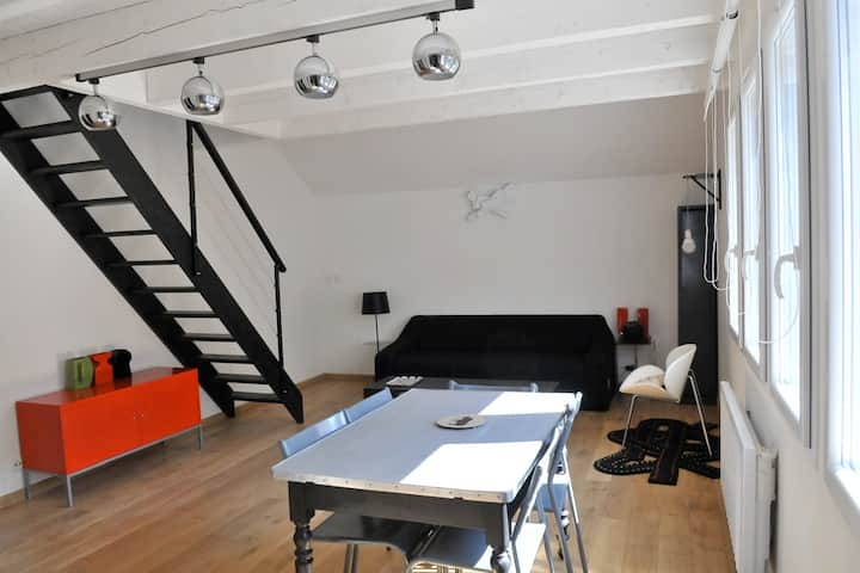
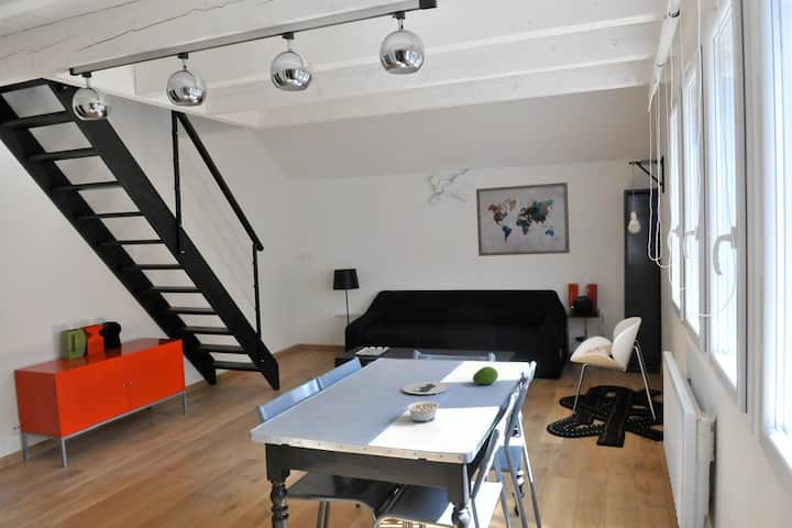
+ legume [400,400,440,422]
+ wall art [475,182,571,257]
+ fruit [472,365,499,385]
